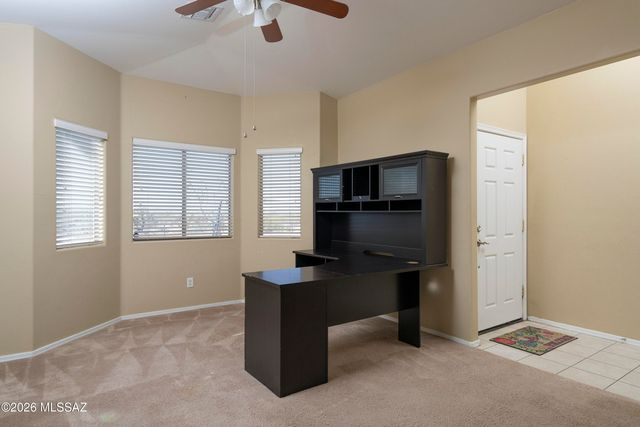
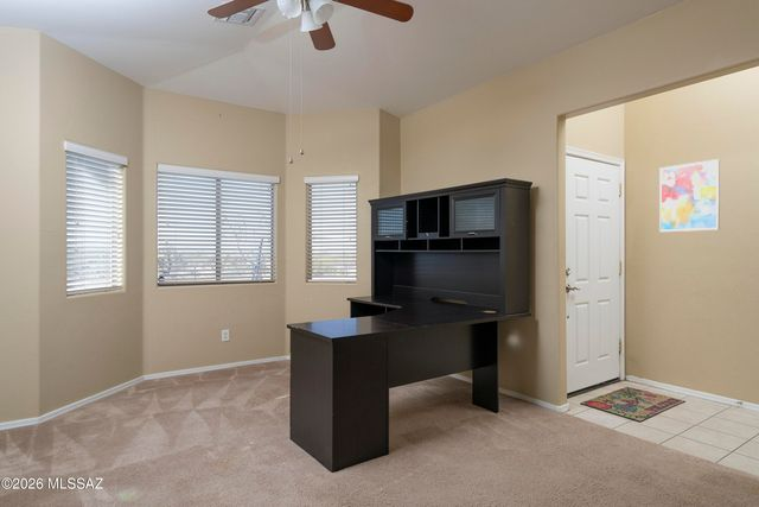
+ wall art [658,158,721,233]
